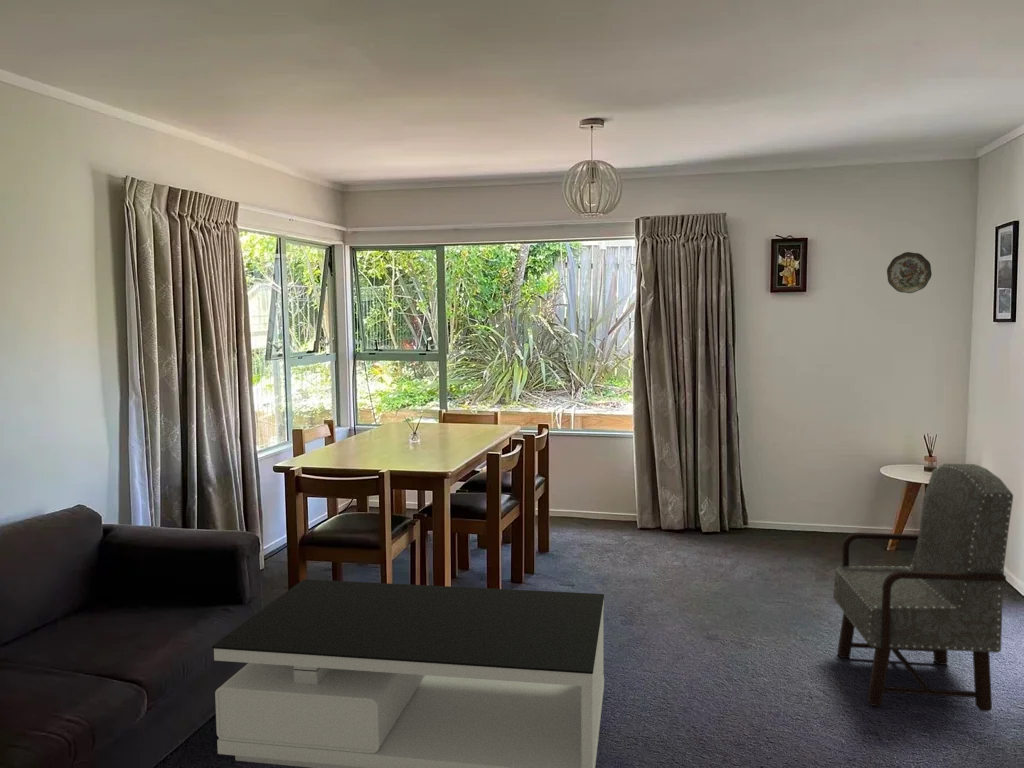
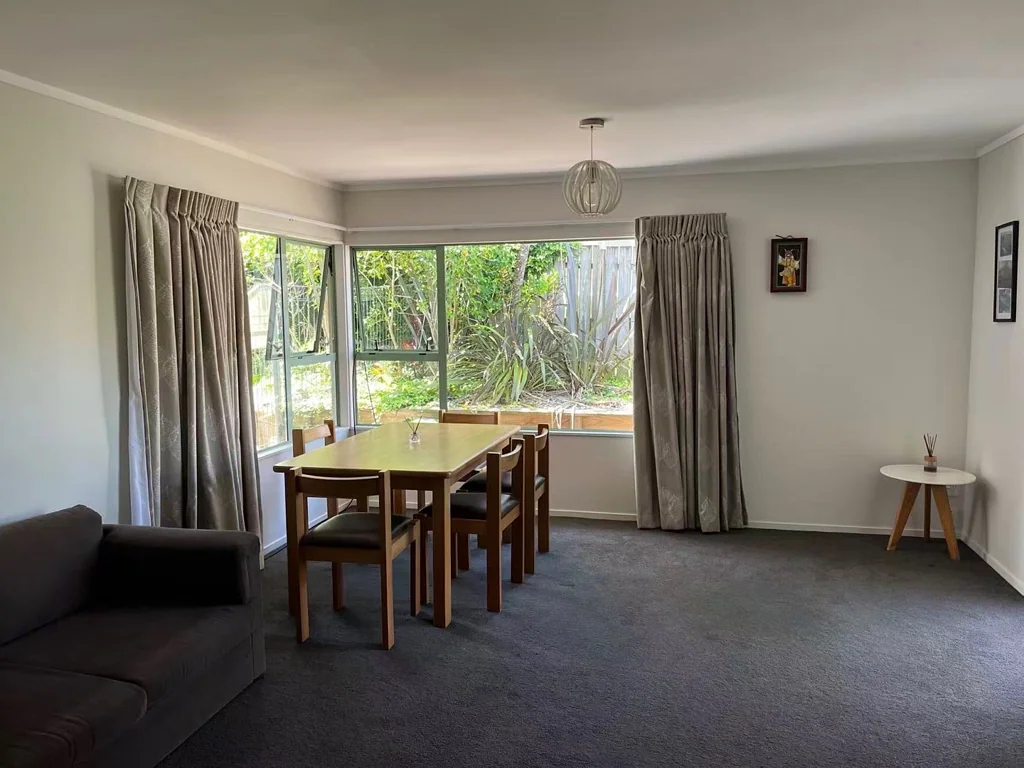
- coffee table [211,578,605,768]
- decorative plate [886,251,933,294]
- armchair [832,463,1014,712]
